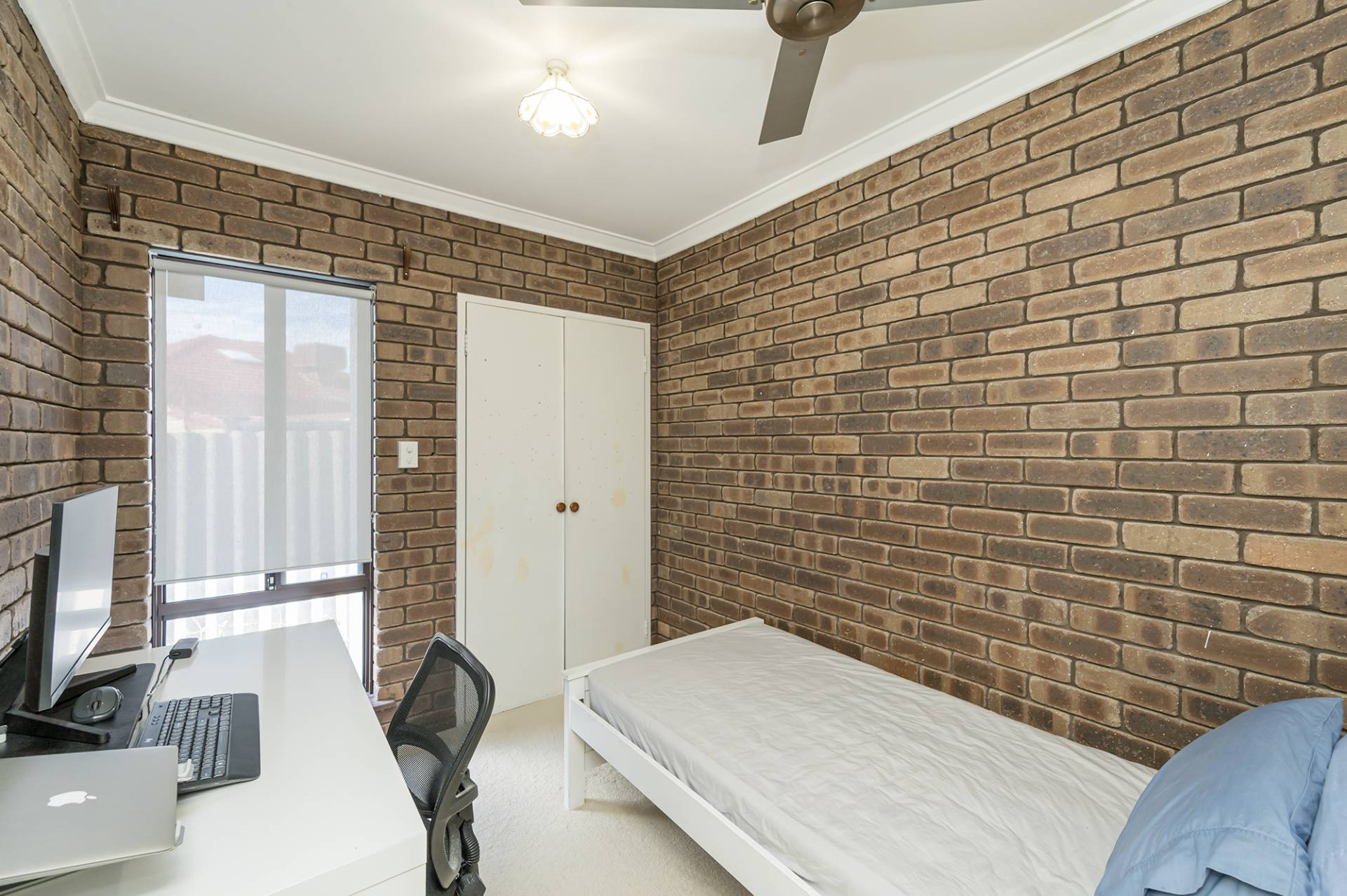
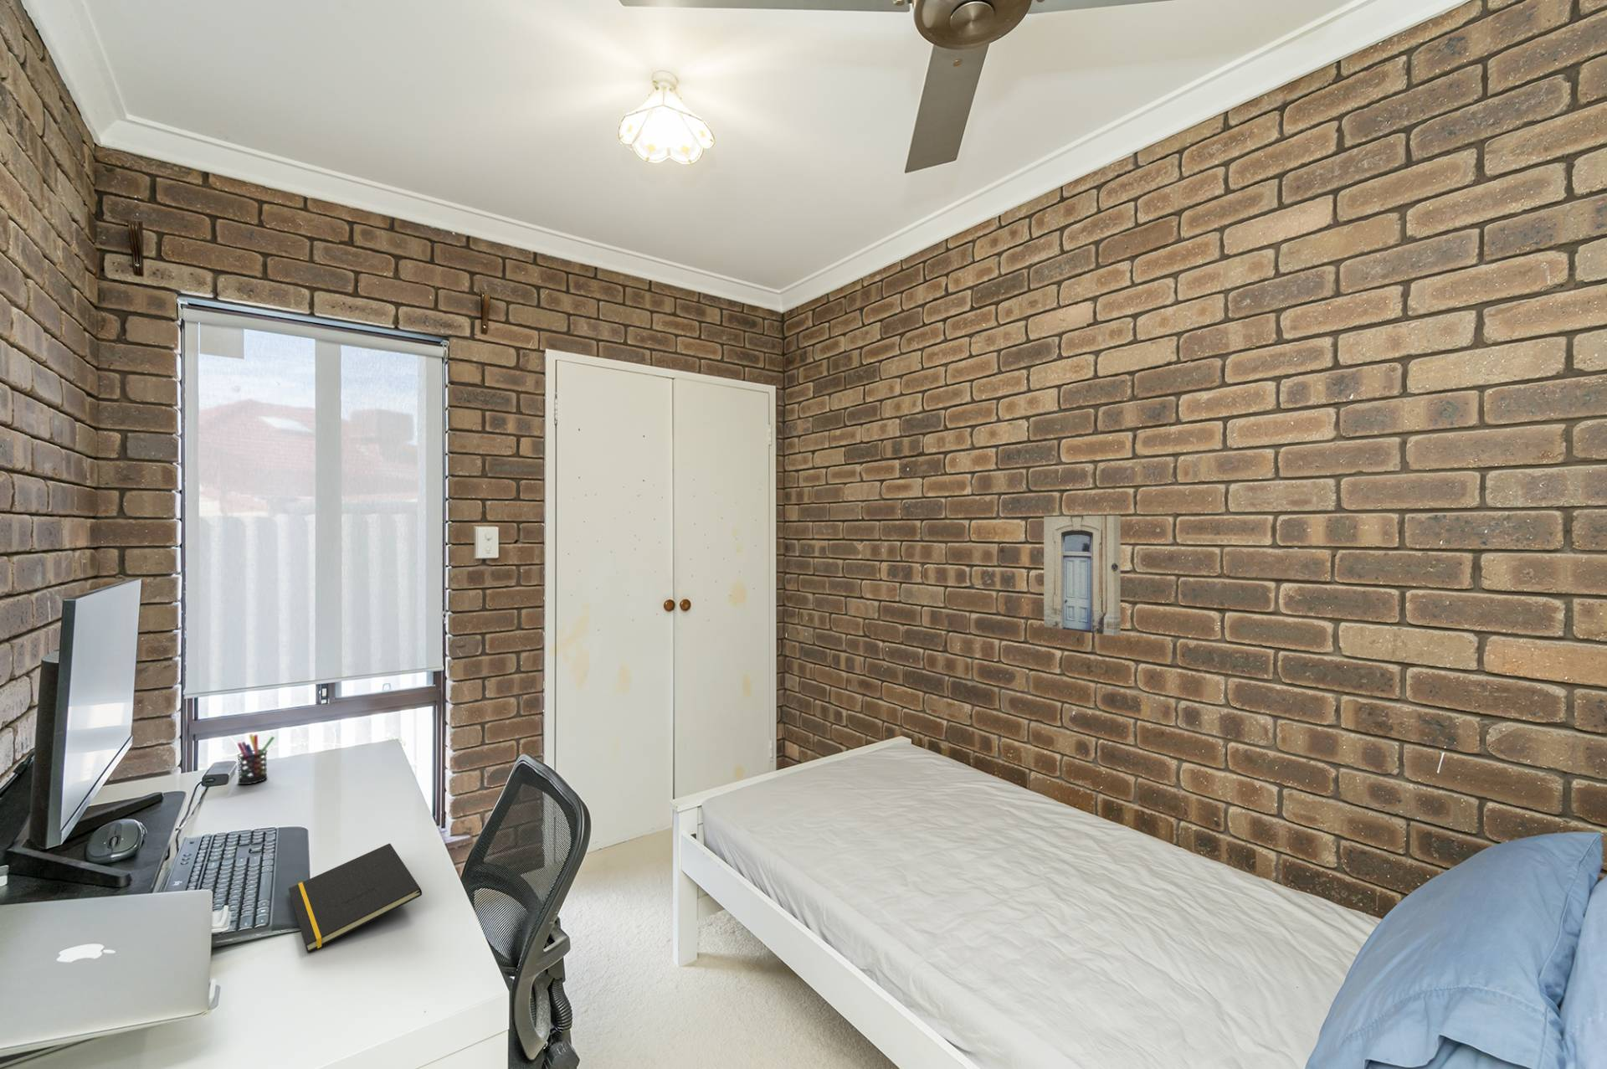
+ wall art [1043,515,1121,636]
+ notepad [288,842,422,953]
+ pen holder [237,734,276,785]
